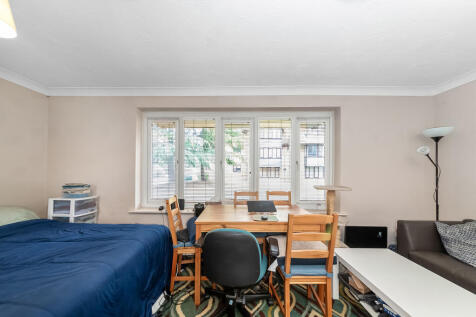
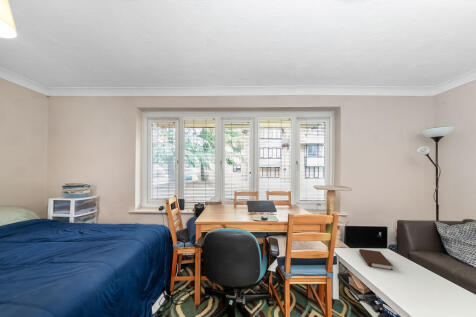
+ book [358,248,394,271]
